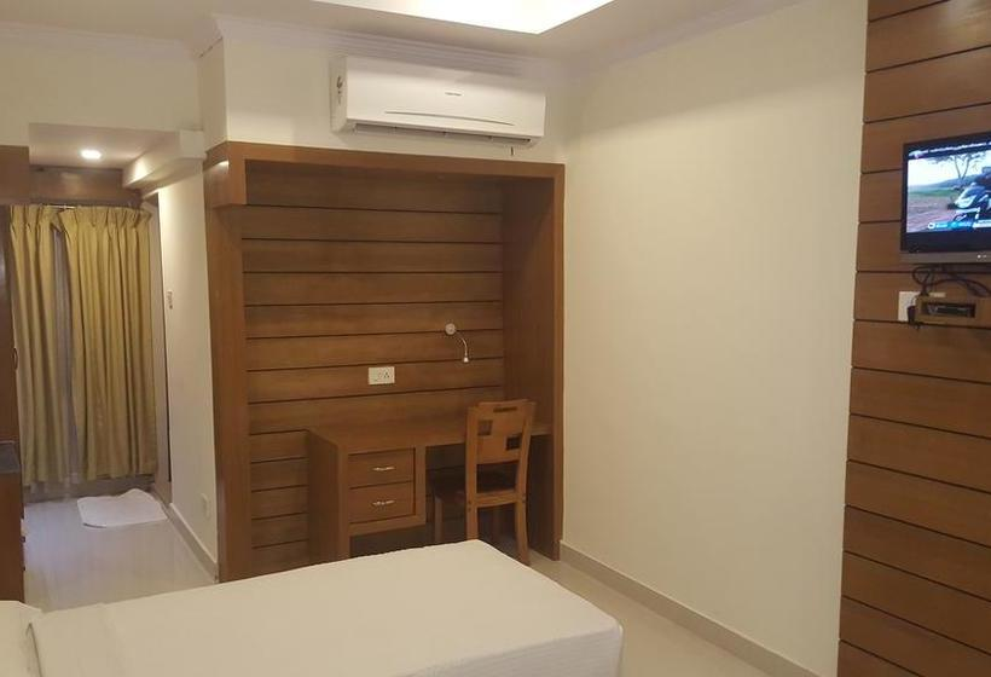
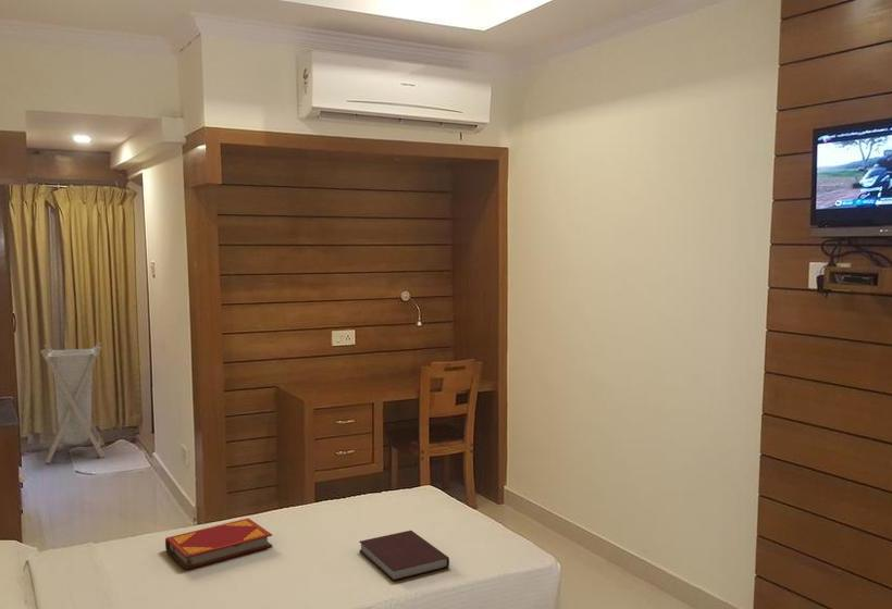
+ hardback book [164,518,273,571]
+ laundry hamper [39,340,107,464]
+ notebook [358,530,450,582]
